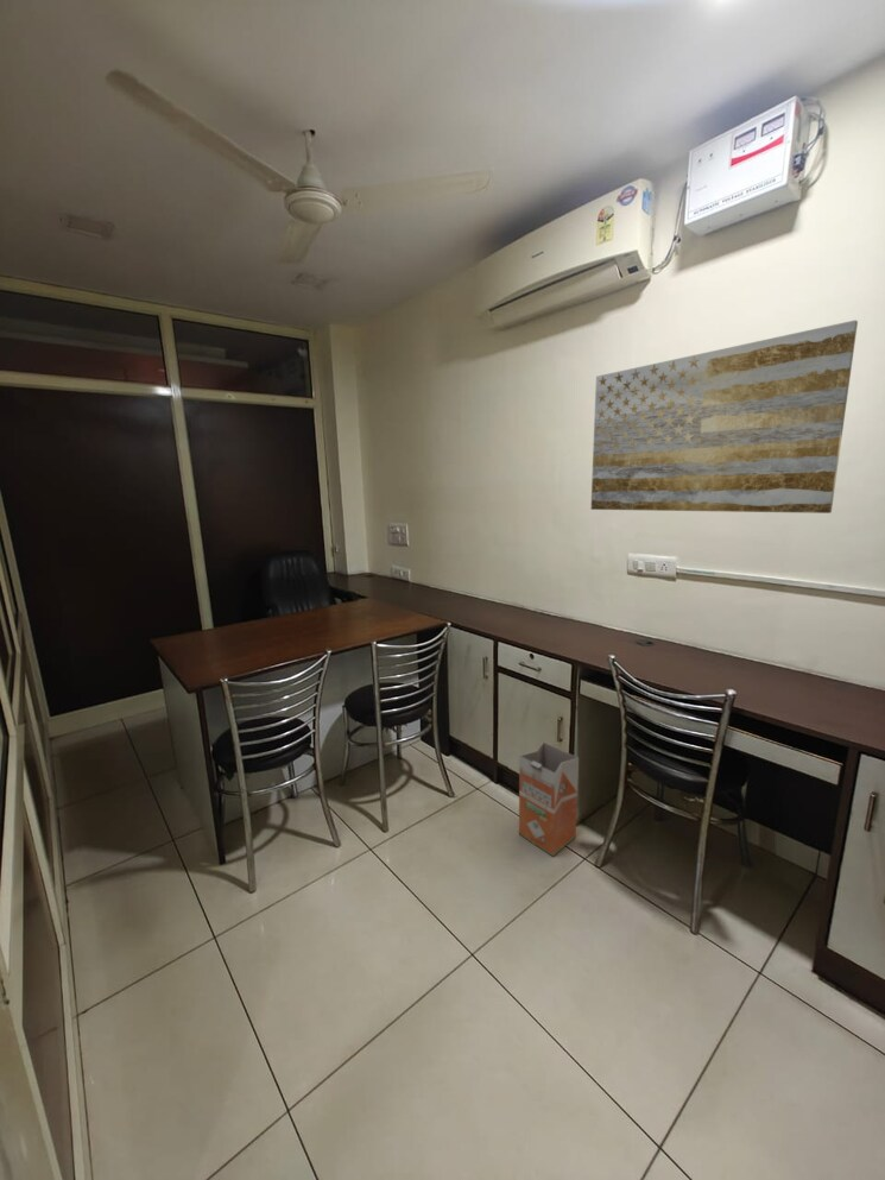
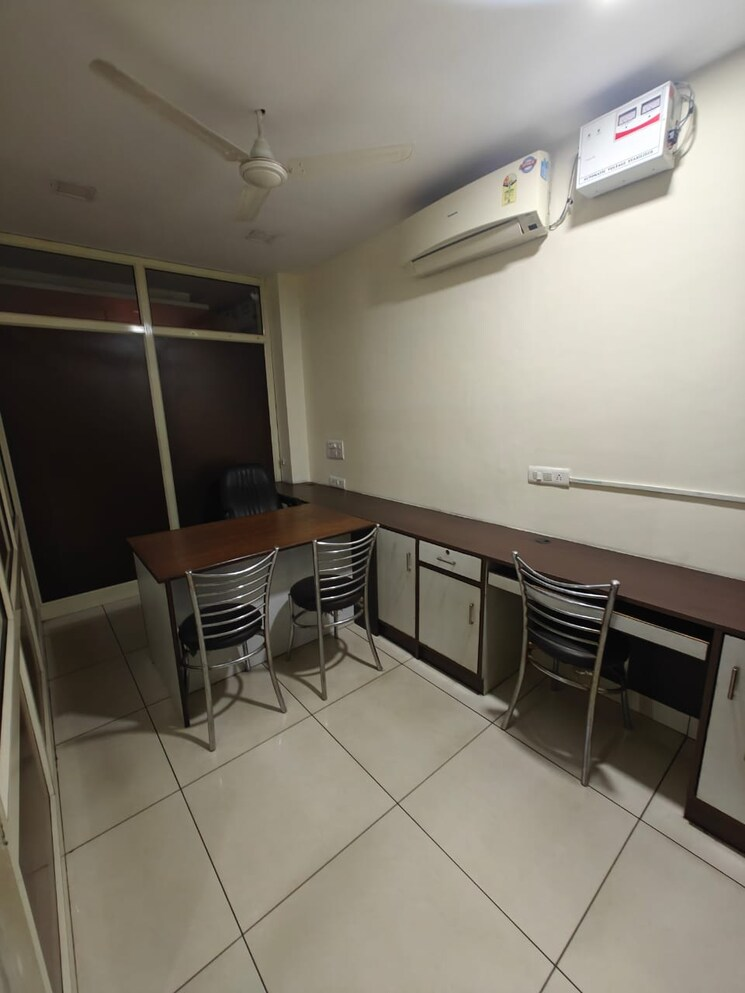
- wall art [590,318,859,515]
- waste bin [518,740,580,858]
